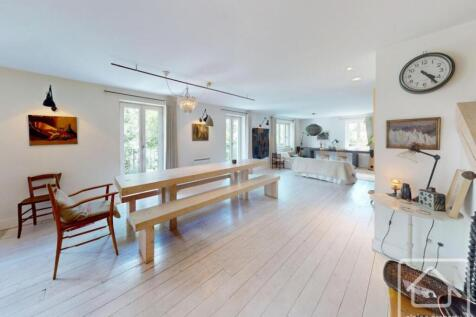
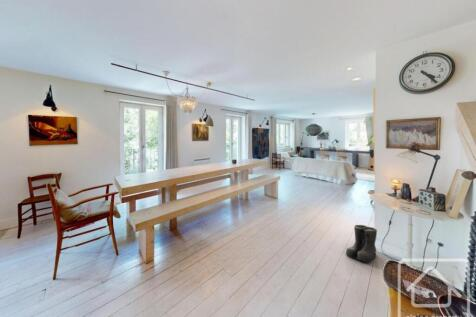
+ boots [345,224,378,263]
